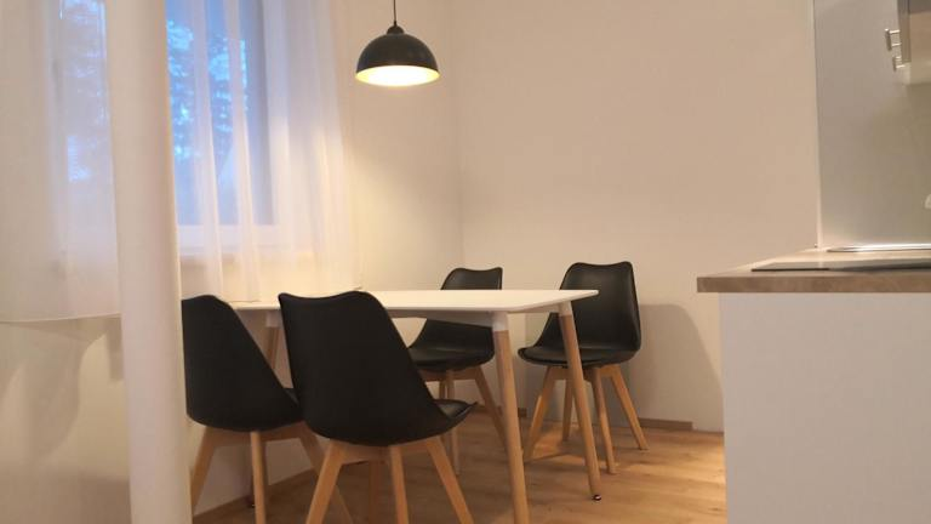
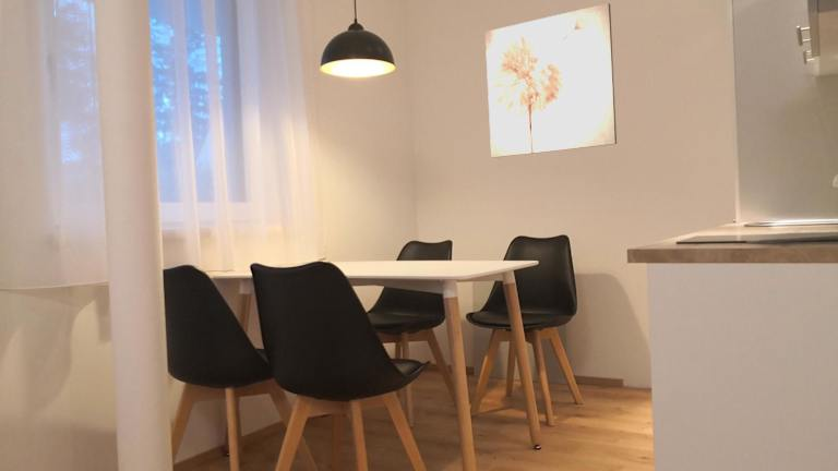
+ wall art [484,2,618,159]
